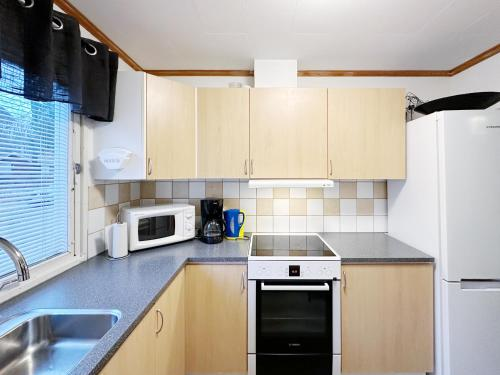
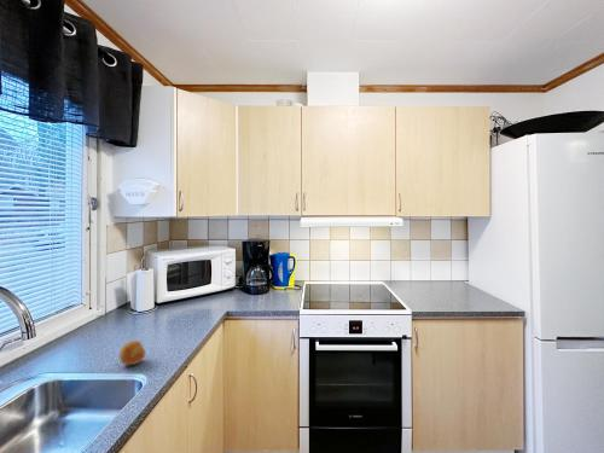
+ fruit [118,339,146,366]
